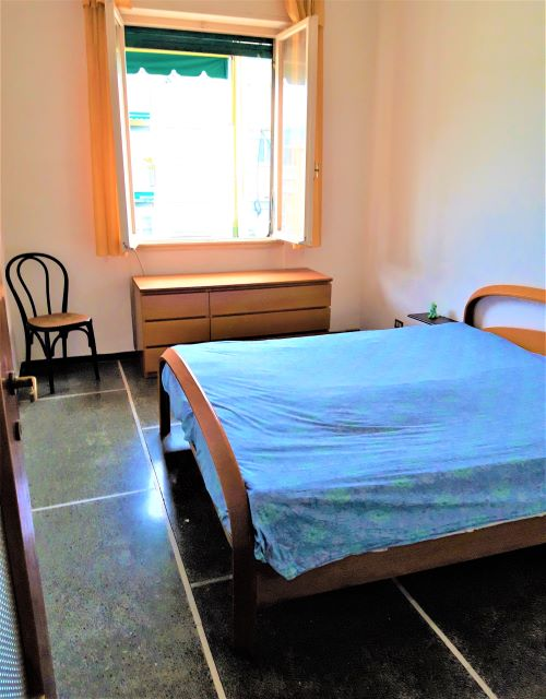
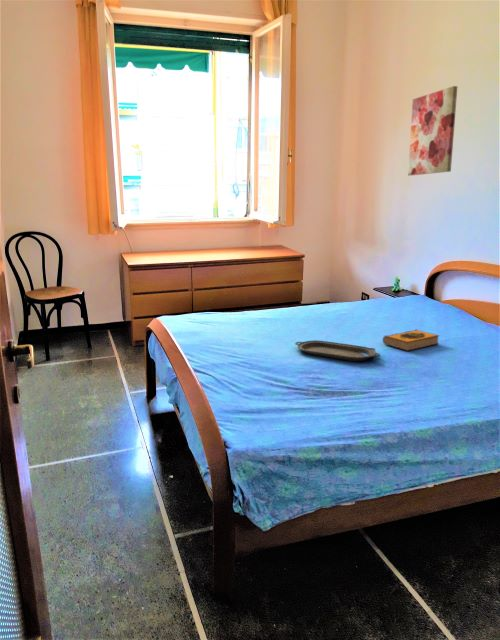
+ wall art [407,85,458,176]
+ serving tray [294,339,381,362]
+ hardback book [382,329,440,352]
